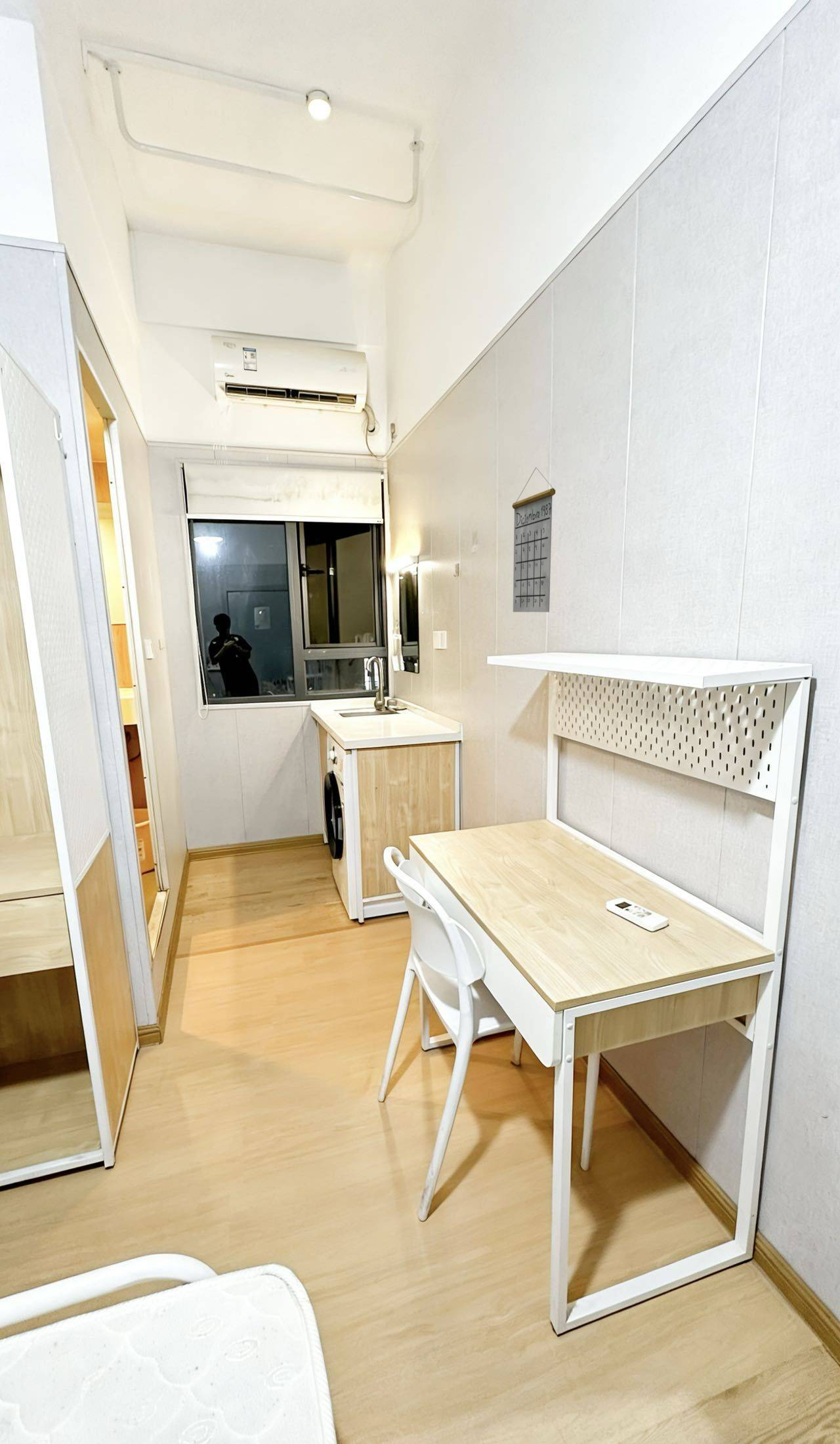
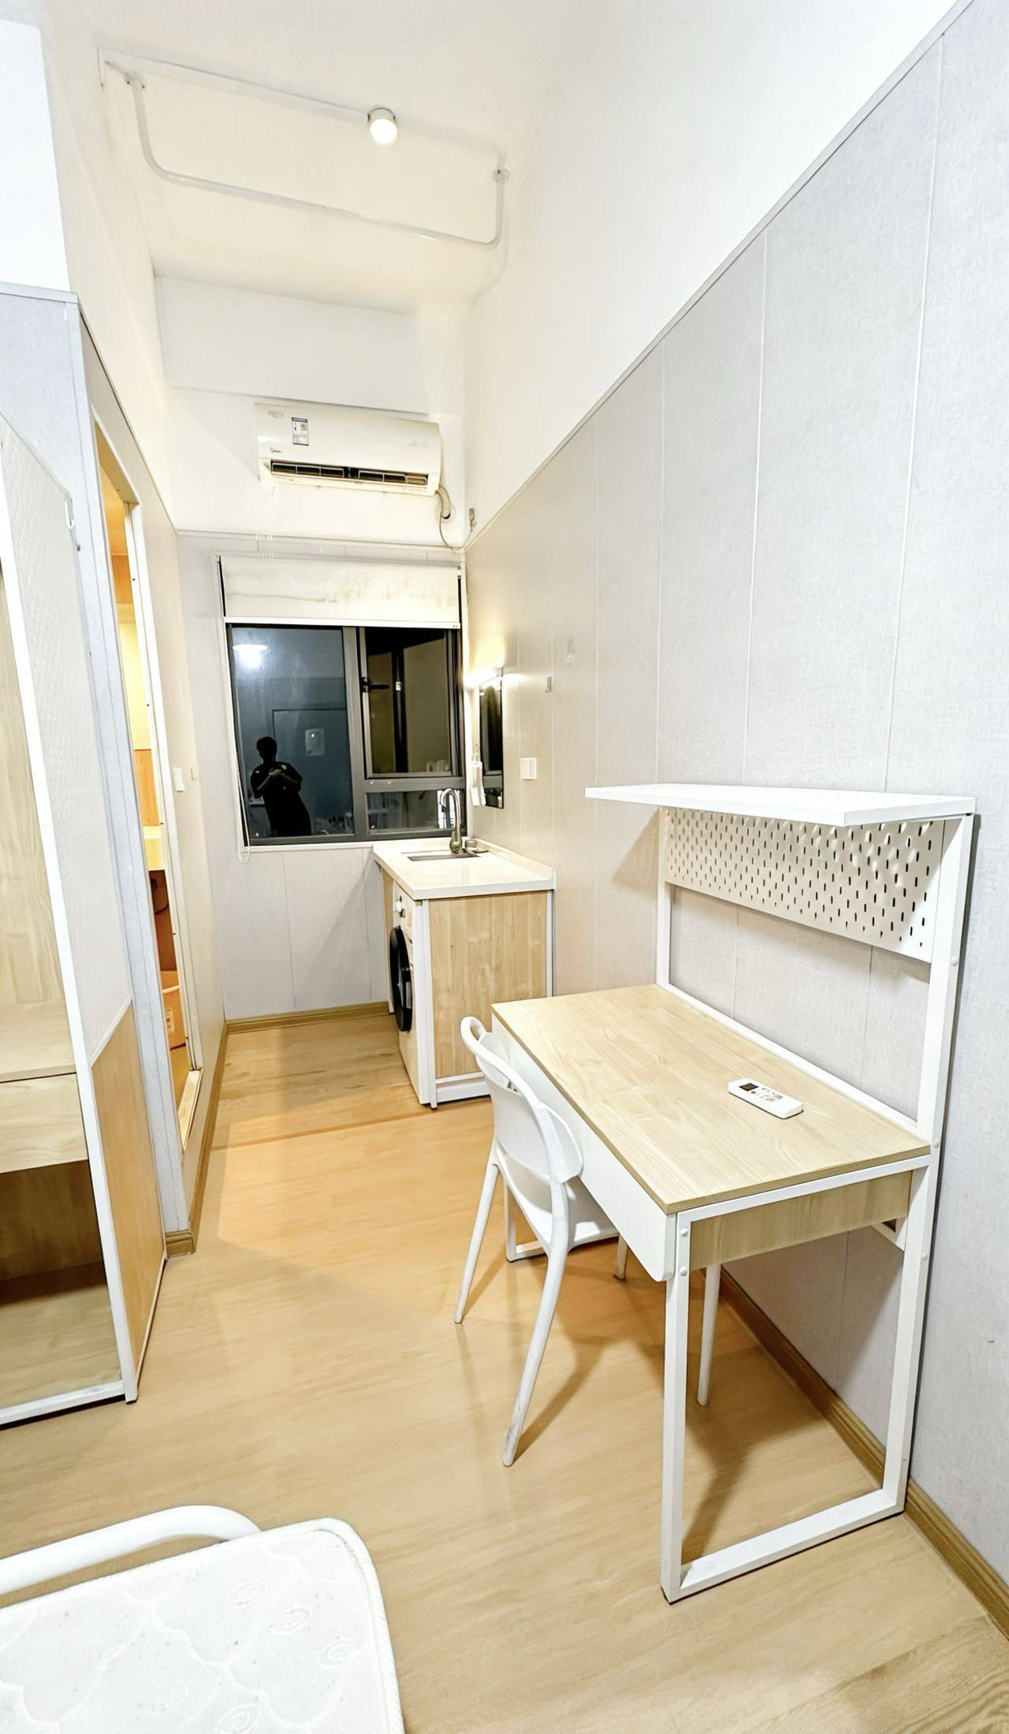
- calendar [511,467,556,613]
